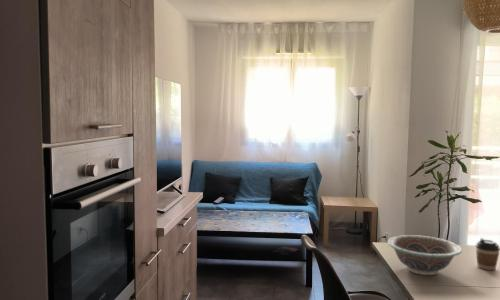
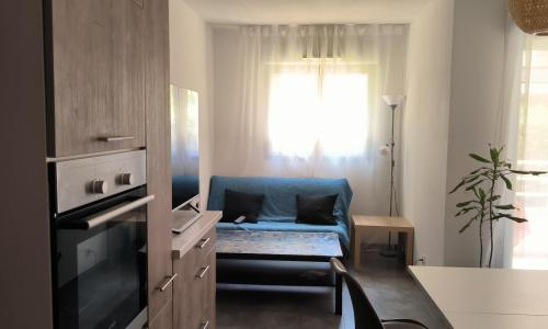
- decorative bowl [387,234,463,276]
- coffee cup [475,237,500,271]
